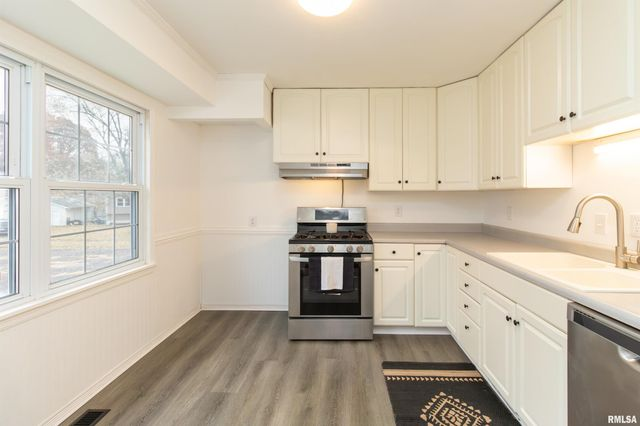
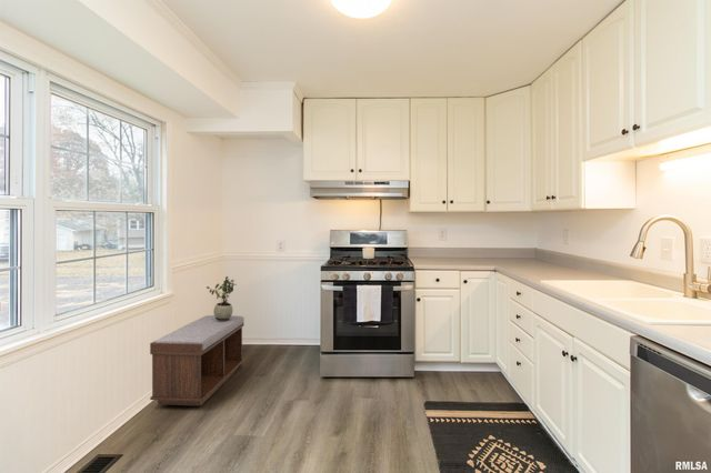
+ bench [149,314,246,407]
+ potted plant [206,275,238,321]
